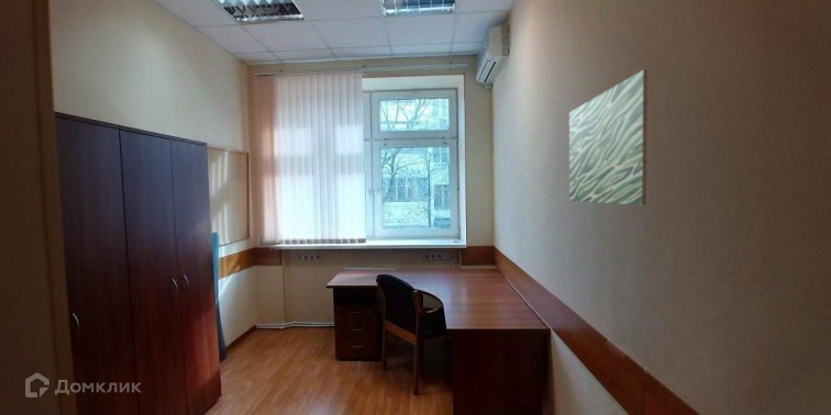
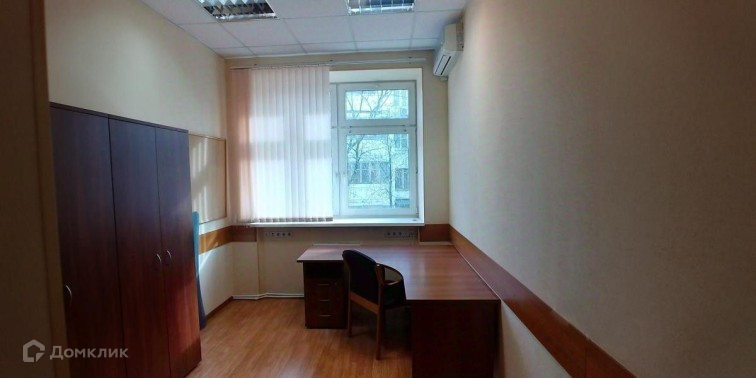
- wall art [568,68,649,206]
